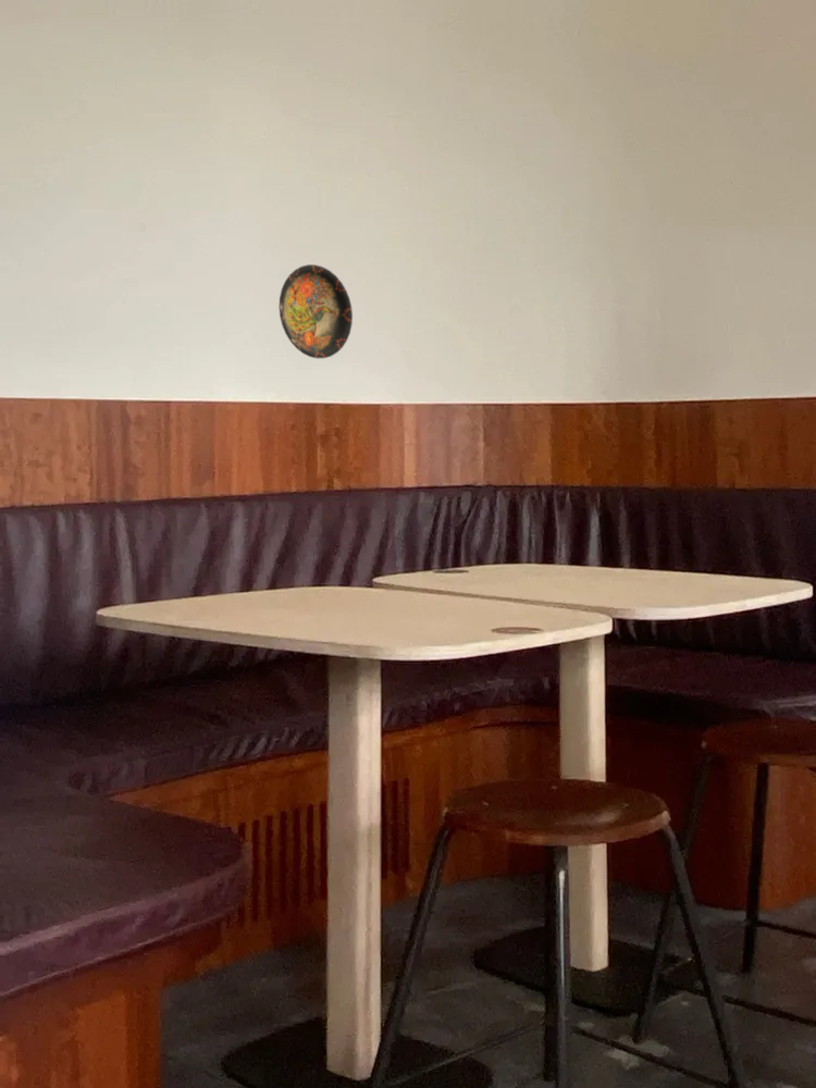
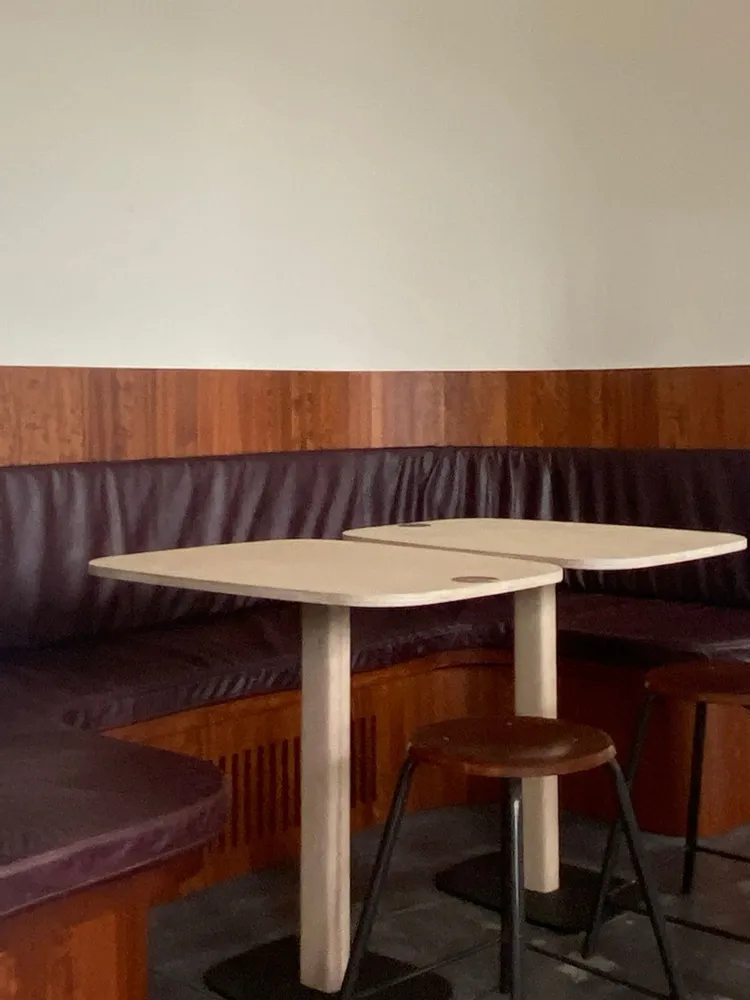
- decorative plate [279,263,354,359]
